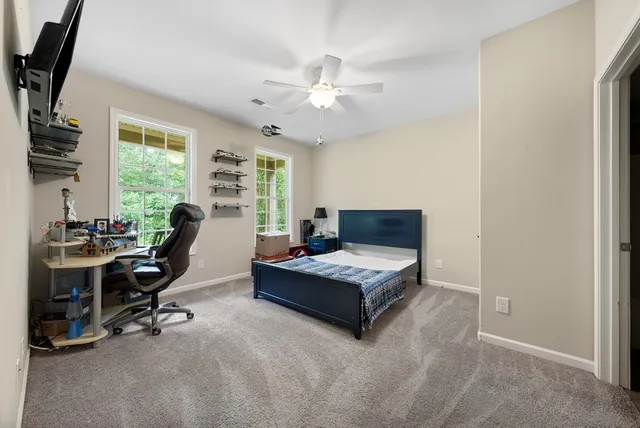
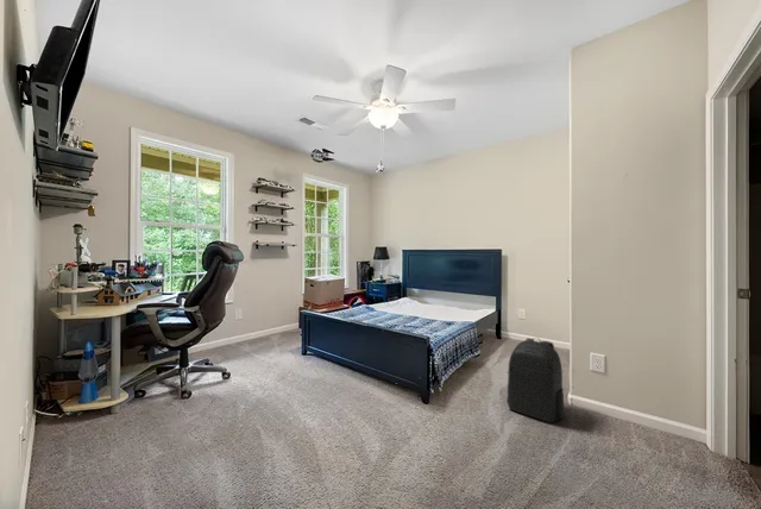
+ backpack [505,337,565,423]
